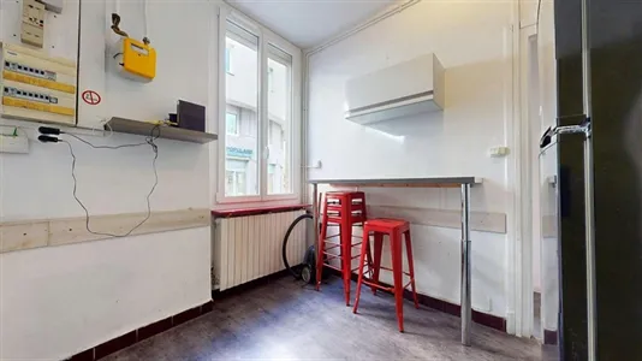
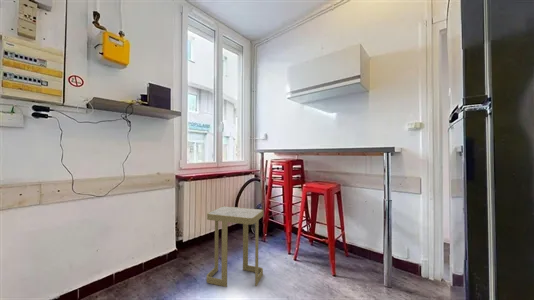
+ side table [206,205,264,288]
